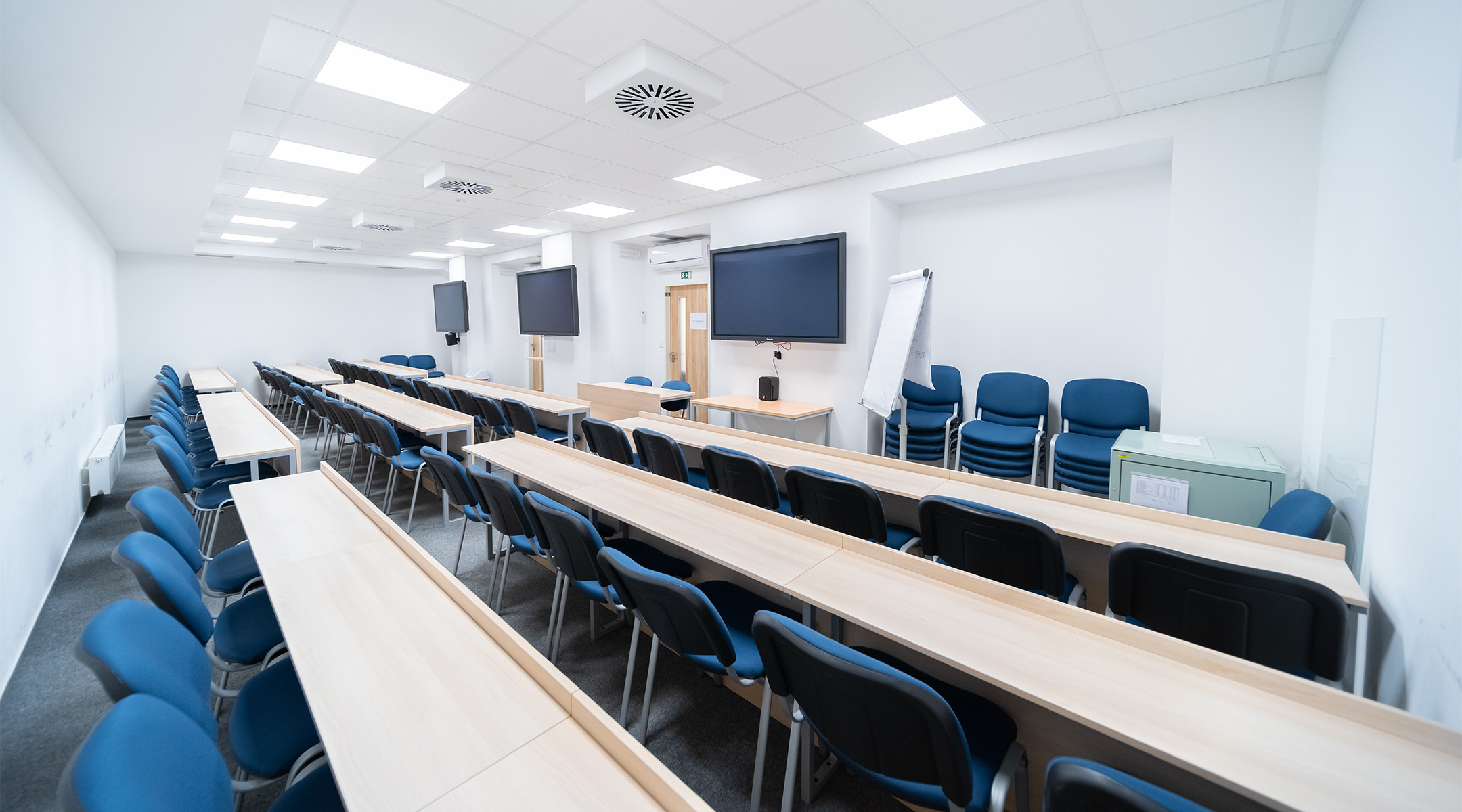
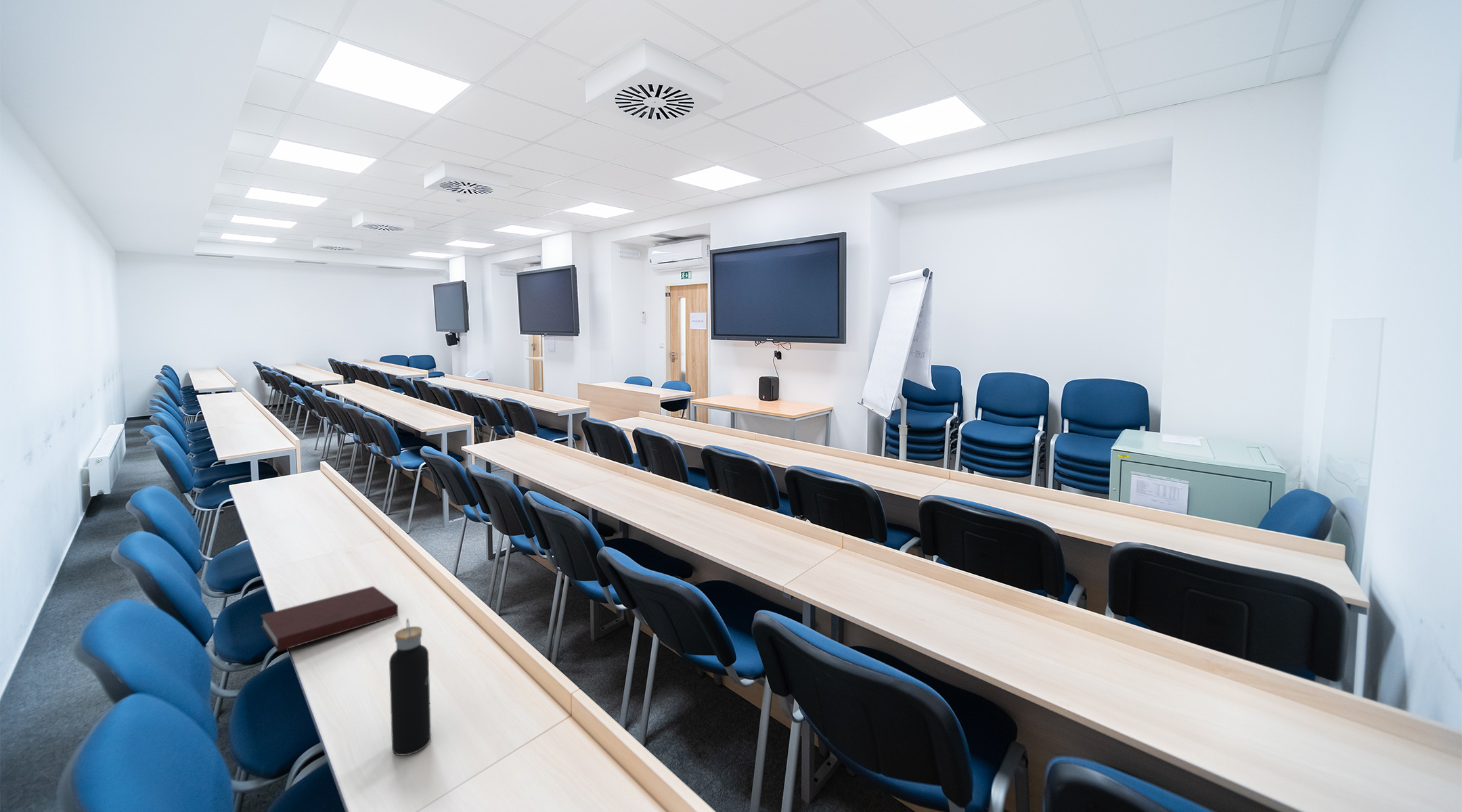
+ water bottle [389,618,432,756]
+ notebook [260,585,399,652]
